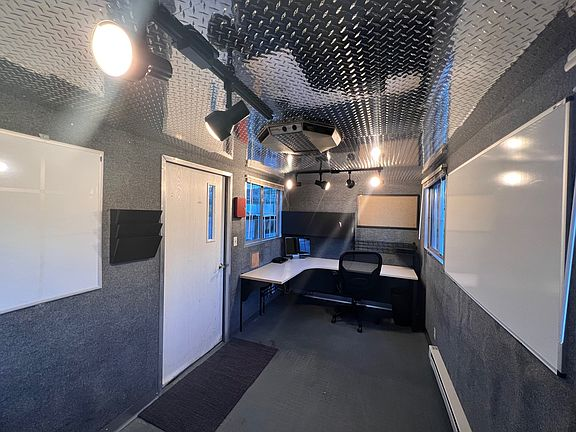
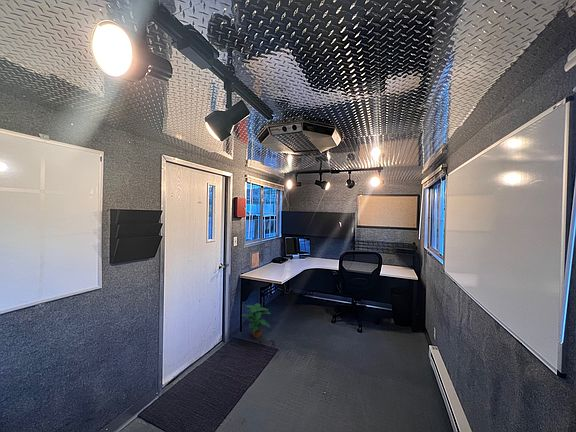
+ potted plant [241,302,272,339]
